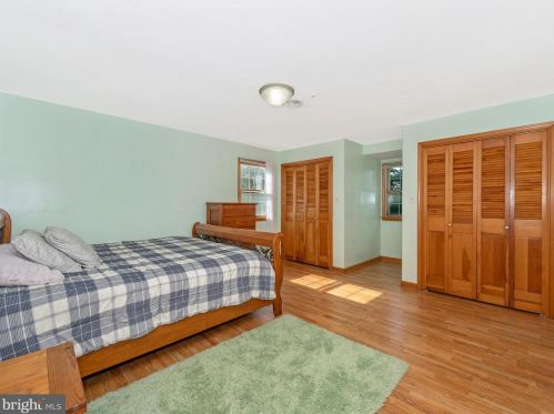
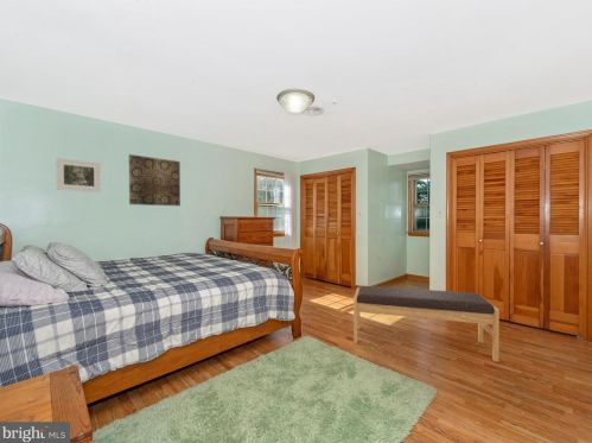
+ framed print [55,157,102,194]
+ bench [352,285,499,363]
+ wall art [128,153,182,207]
